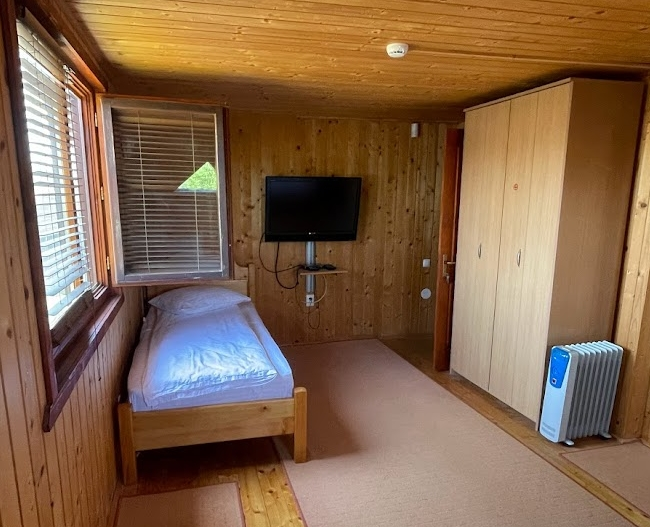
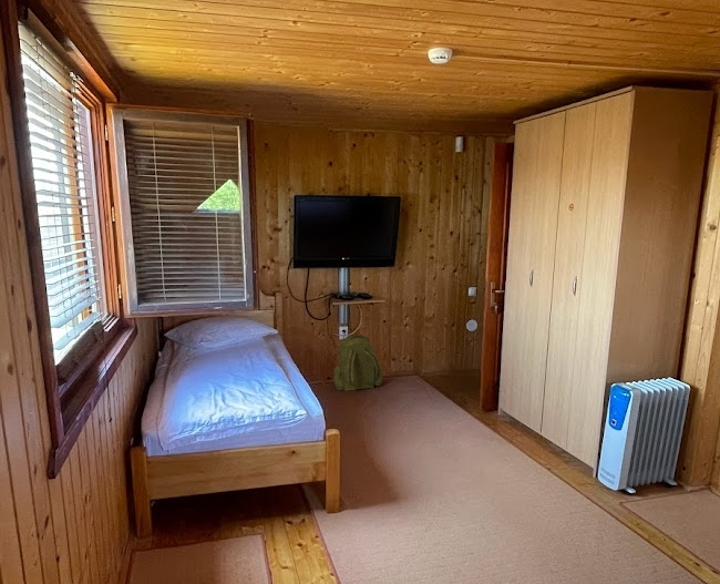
+ backpack [332,334,383,392]
